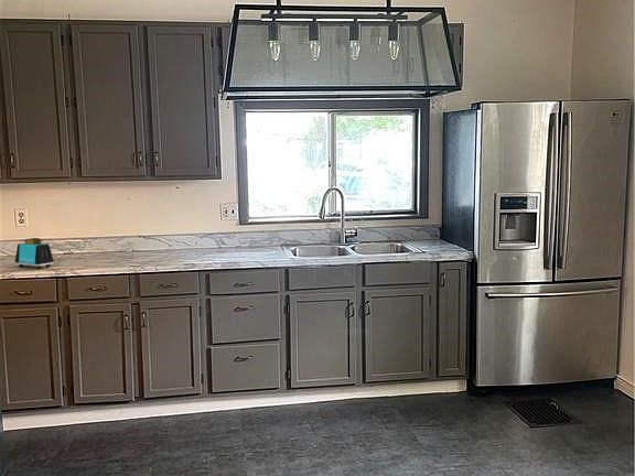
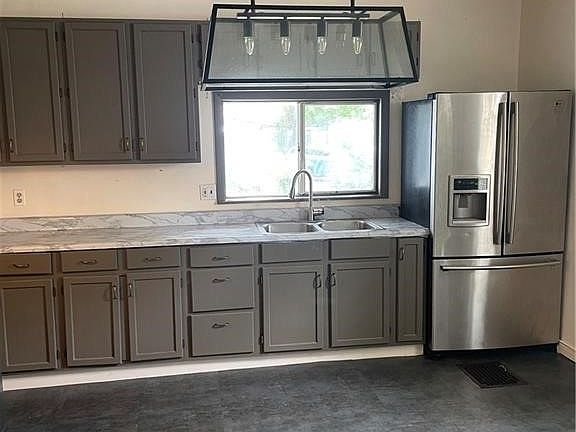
- toaster [14,237,55,270]
